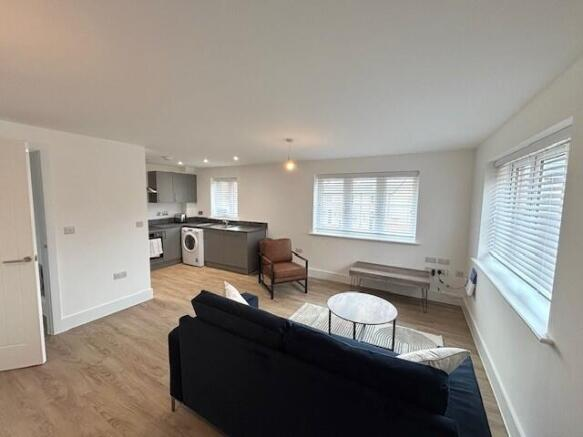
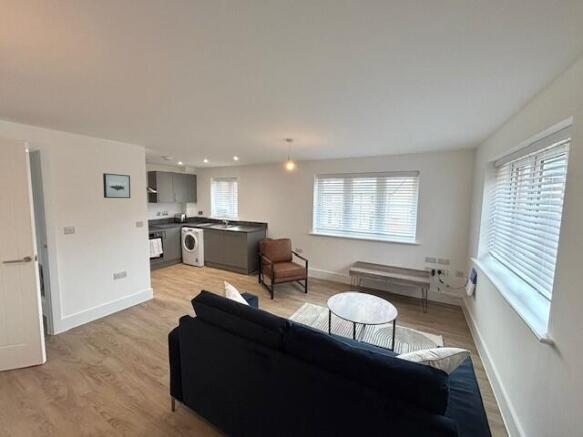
+ wall art [102,172,131,199]
